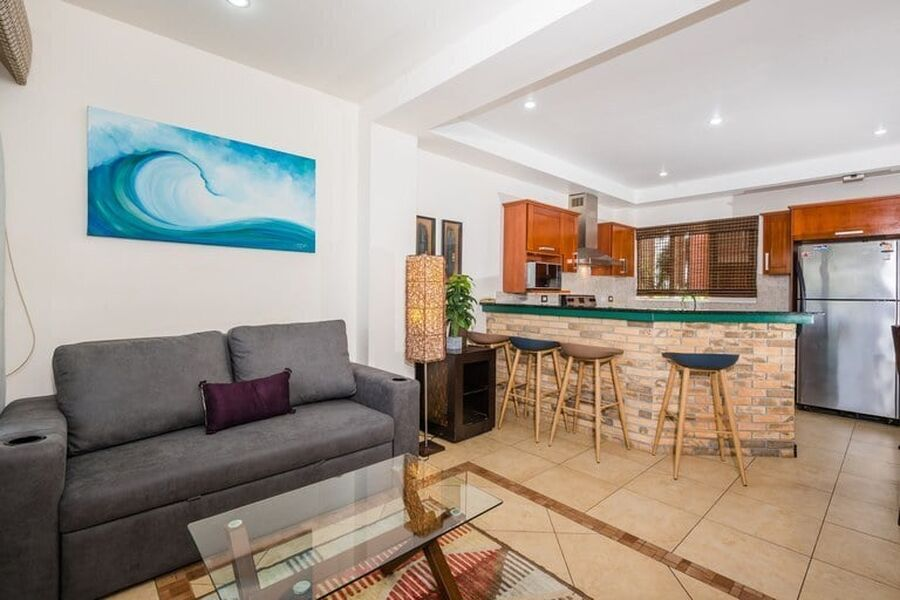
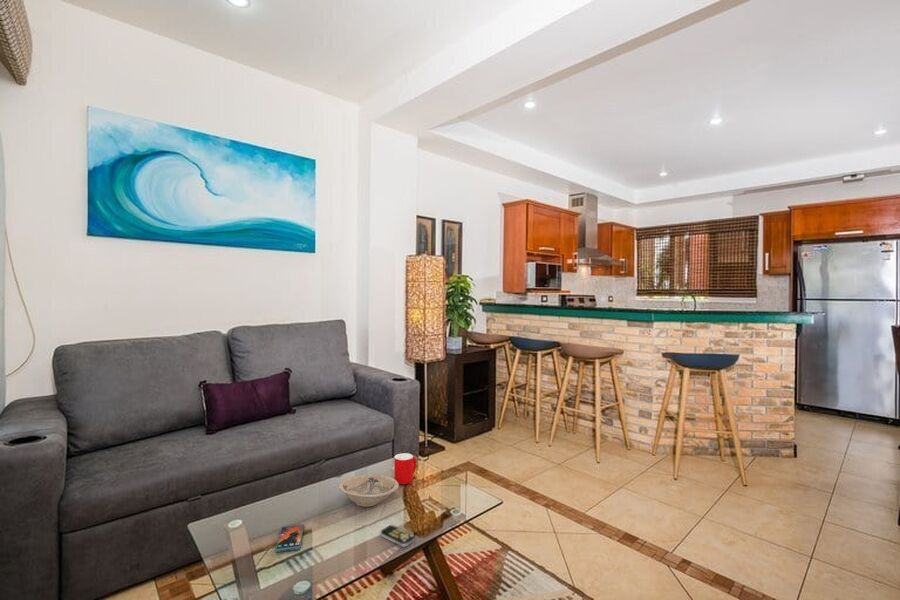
+ smartphone [274,523,305,553]
+ cup [393,452,417,485]
+ remote control [380,524,416,548]
+ bowl [337,474,400,508]
